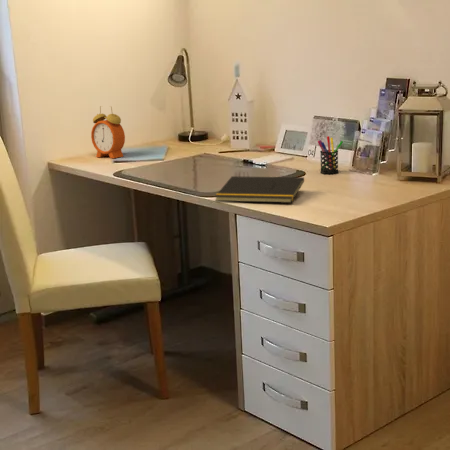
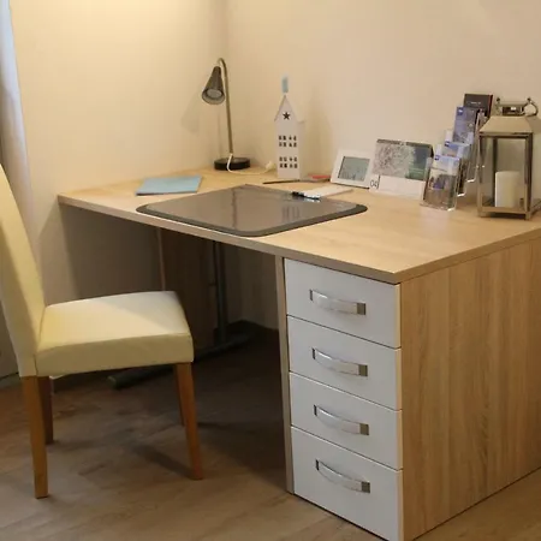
- alarm clock [90,105,126,159]
- notepad [214,175,305,204]
- pen holder [317,135,344,175]
